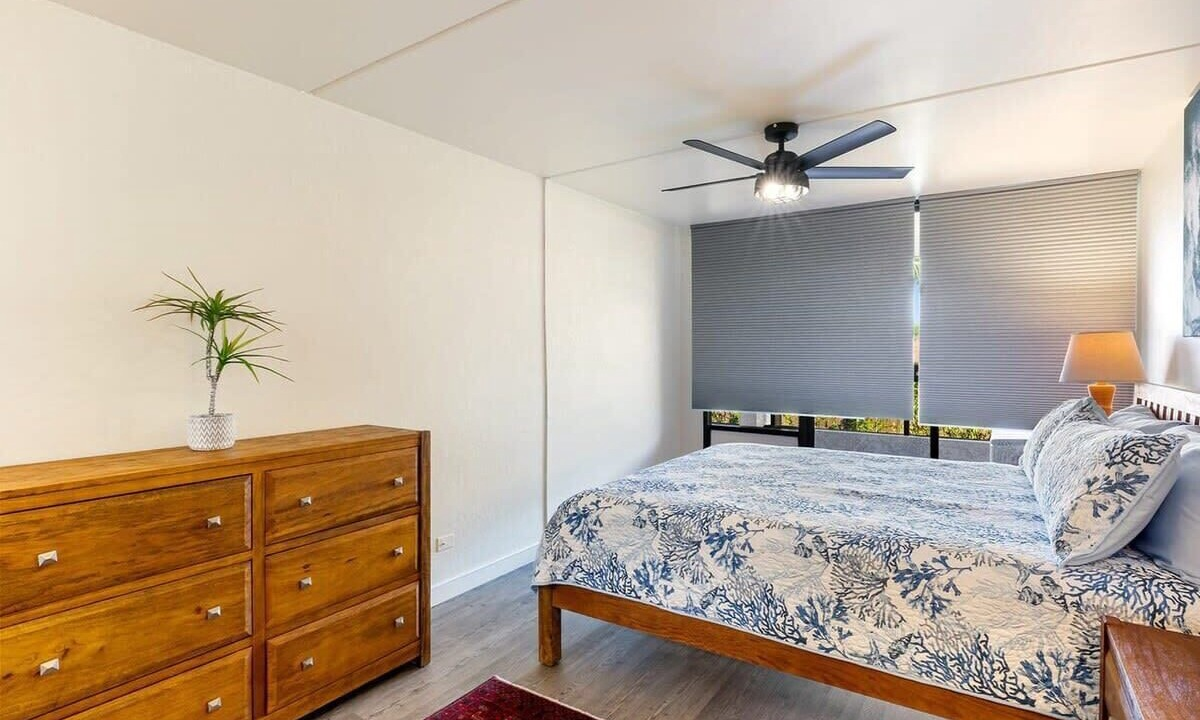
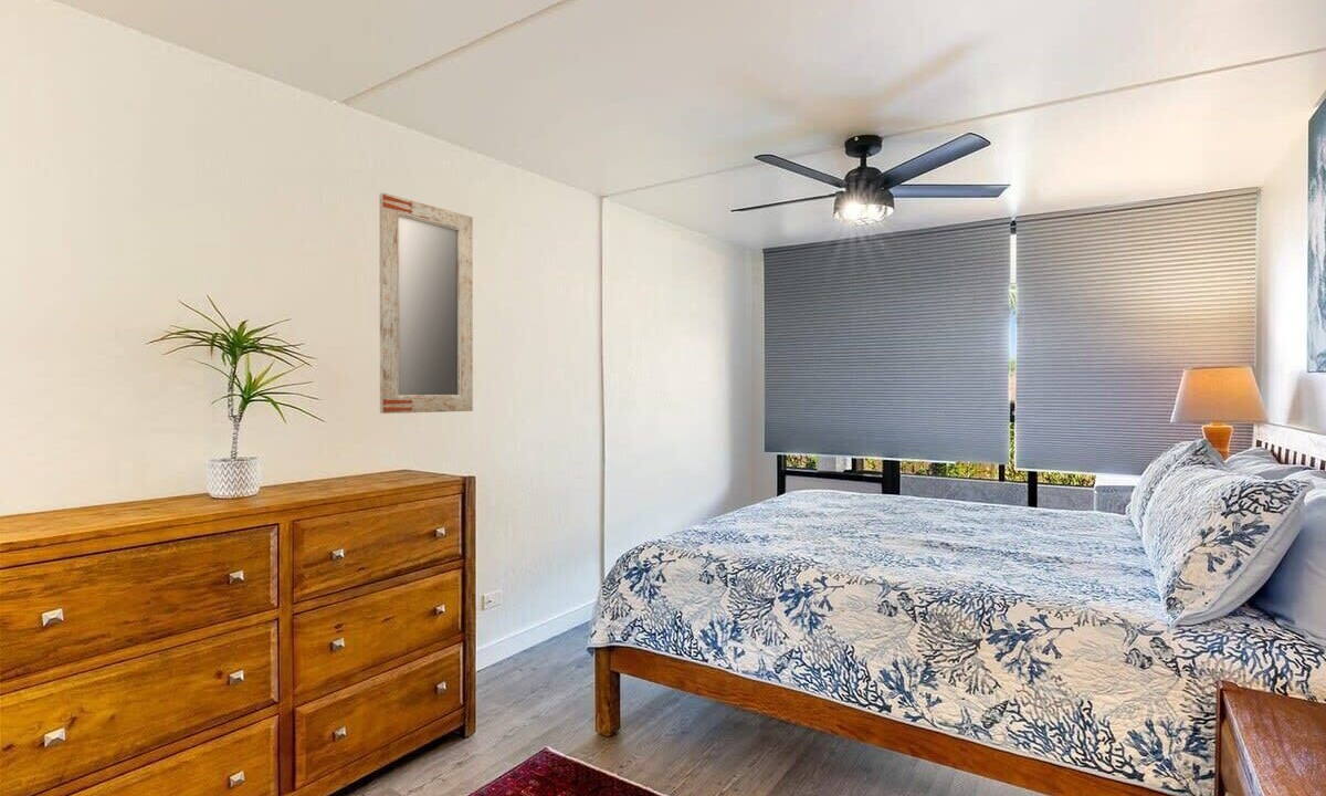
+ home mirror [378,191,474,415]
